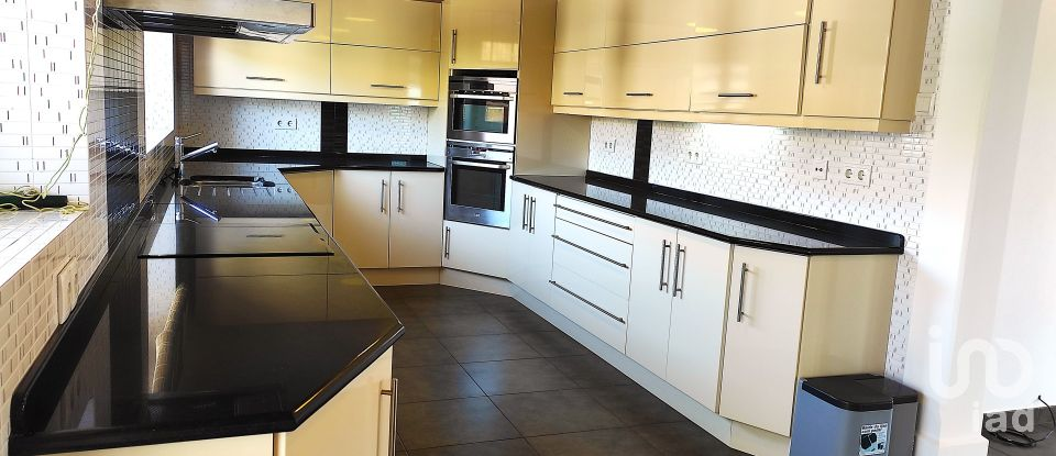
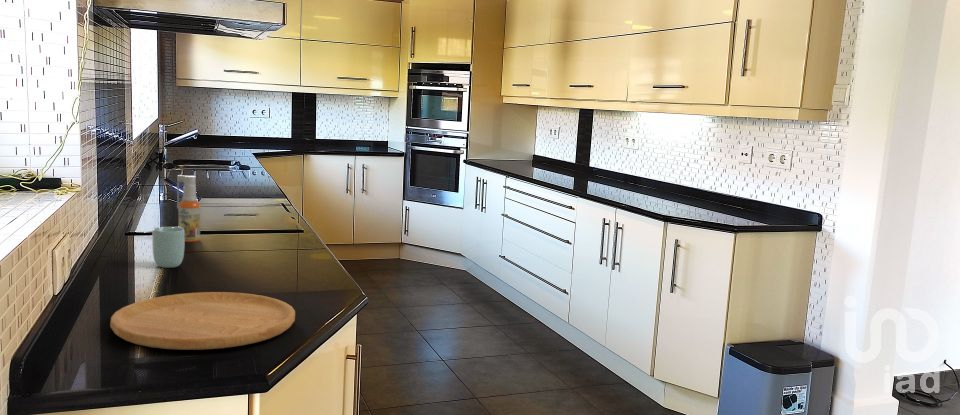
+ spray bottle [176,174,201,243]
+ cutting board [109,291,296,351]
+ cup [151,226,186,269]
